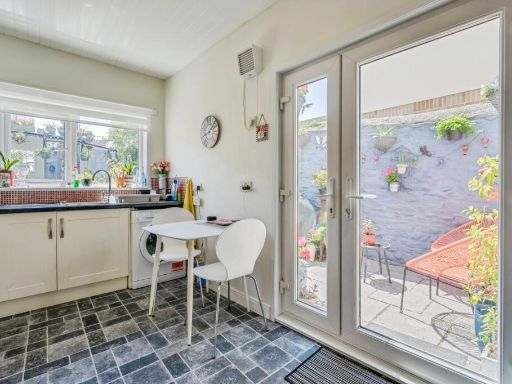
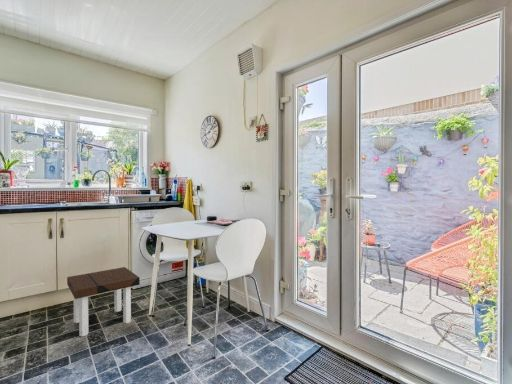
+ side table [66,266,141,337]
